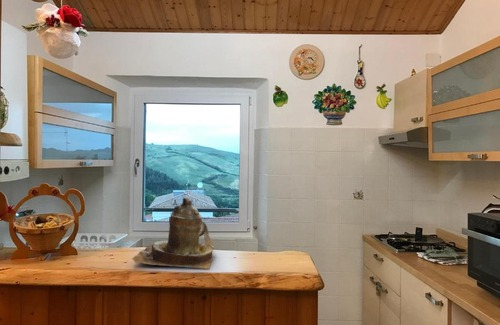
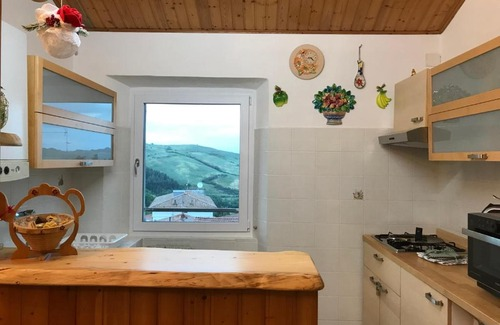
- teapot [131,197,216,270]
